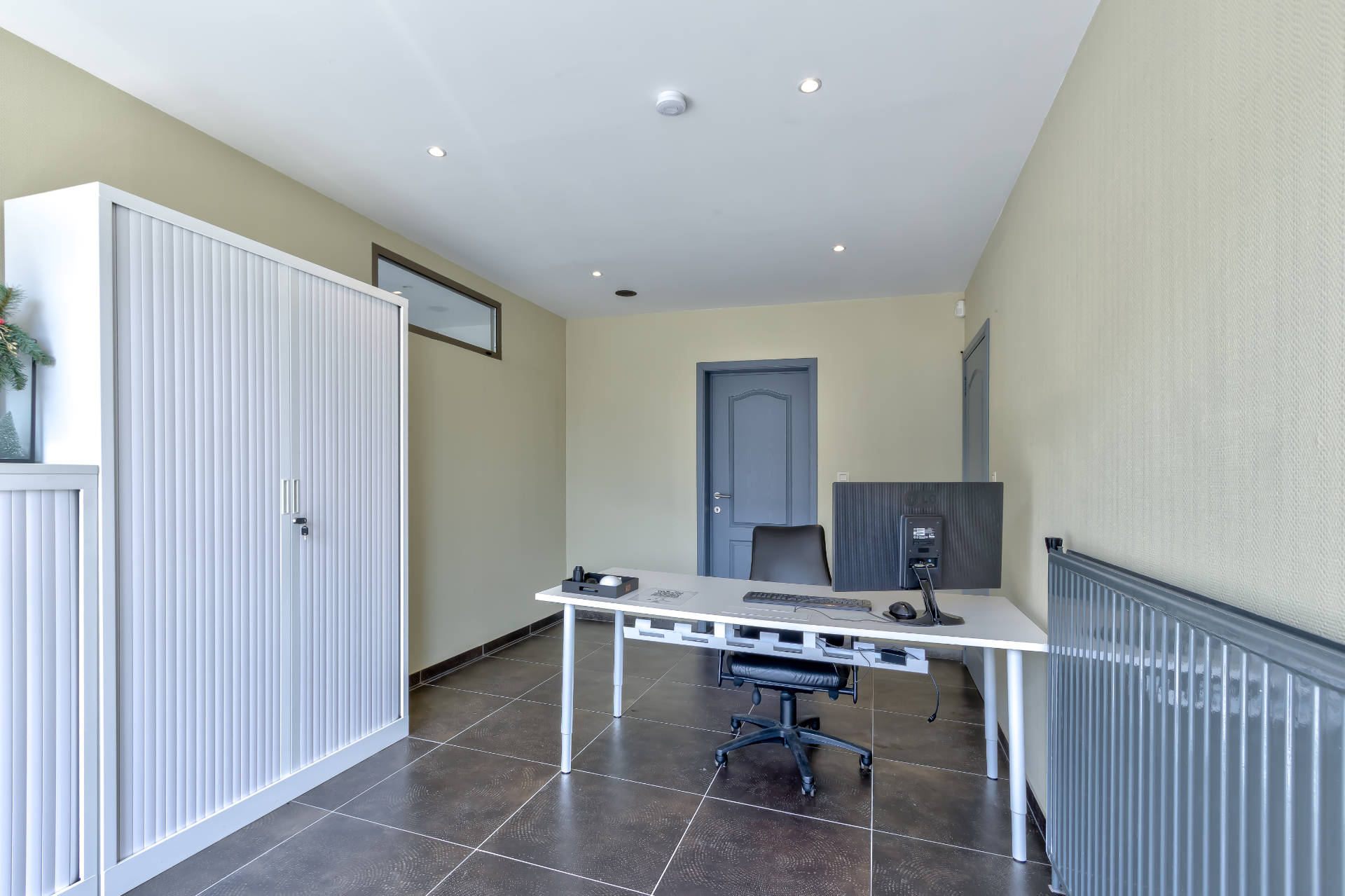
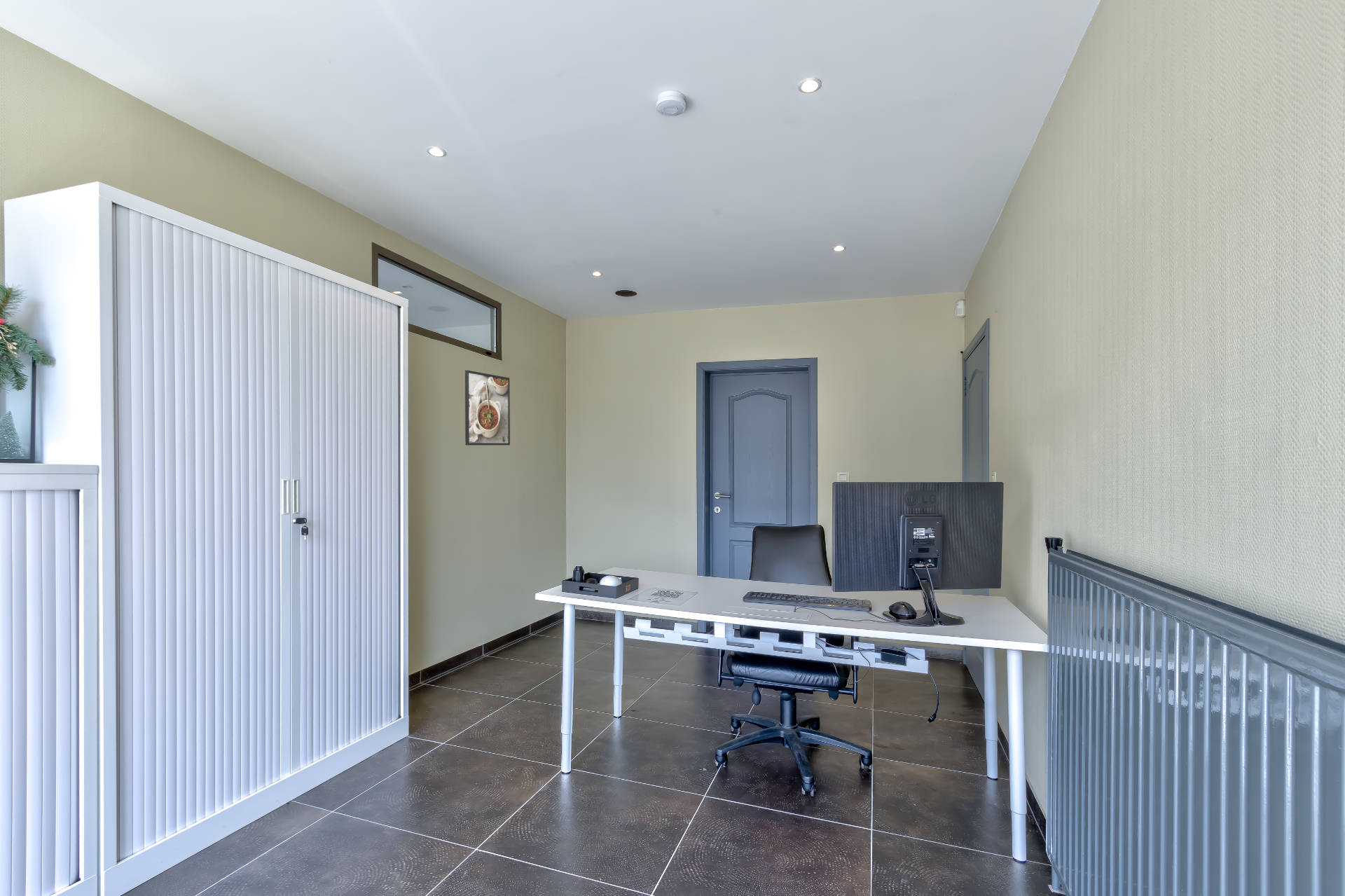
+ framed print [464,369,511,446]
